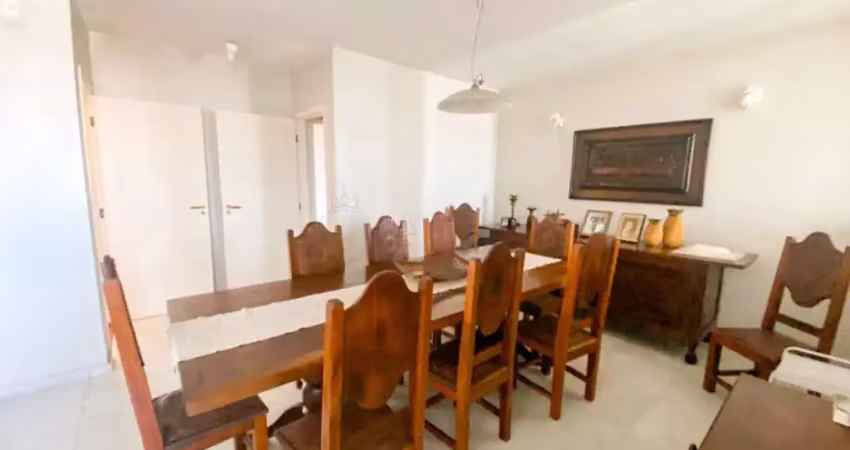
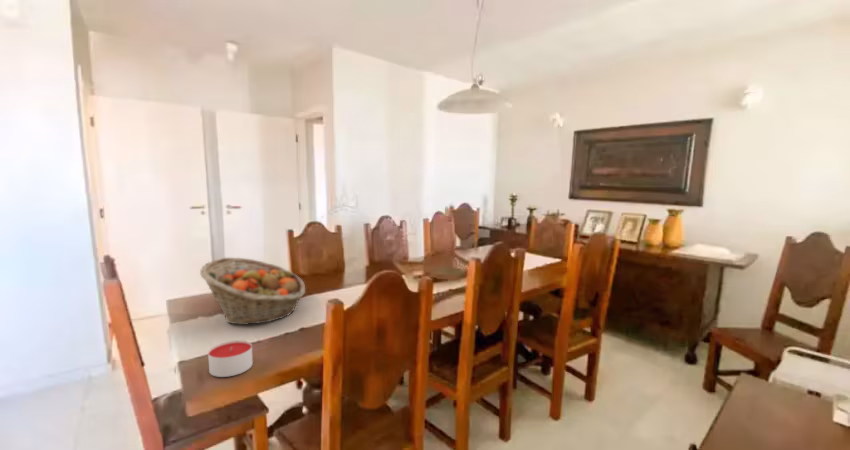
+ fruit basket [199,257,306,326]
+ candle [207,340,254,378]
